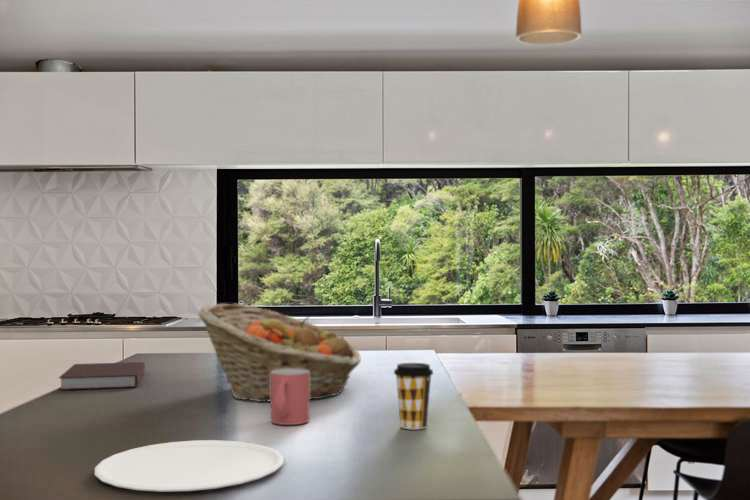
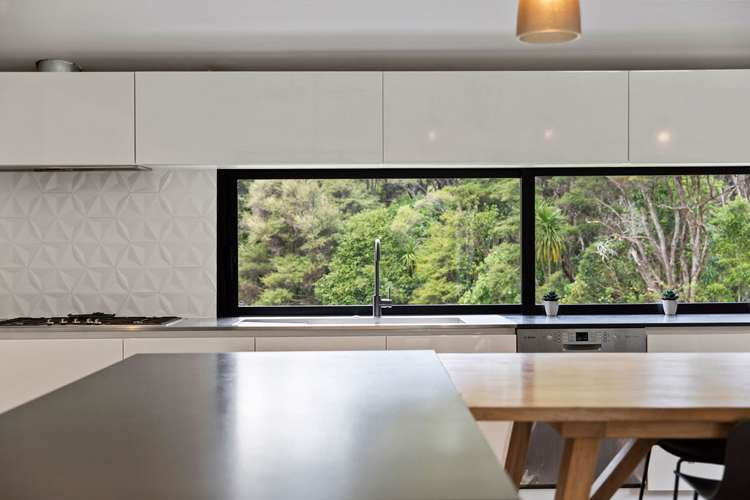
- mug [270,369,310,426]
- coffee cup [393,362,434,430]
- plate [94,439,285,493]
- notebook [57,361,146,391]
- fruit basket [197,303,362,403]
